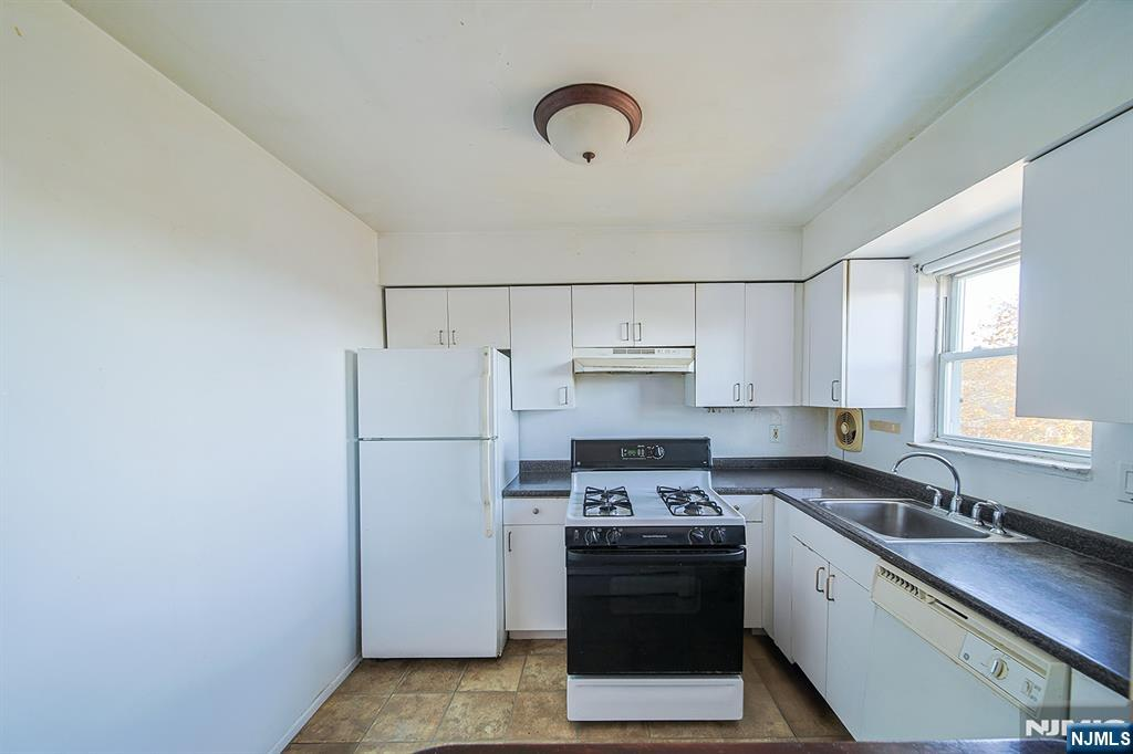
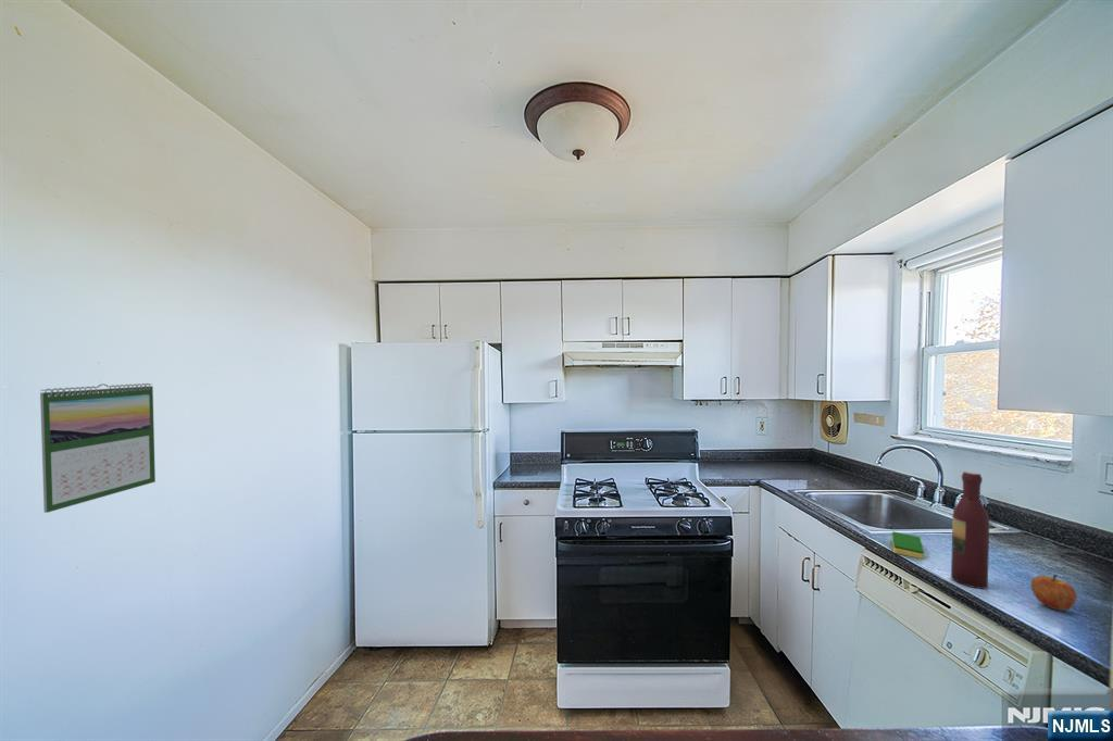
+ calendar [39,382,157,514]
+ dish sponge [891,531,925,560]
+ wine bottle [950,470,990,590]
+ apple [1030,574,1078,612]
